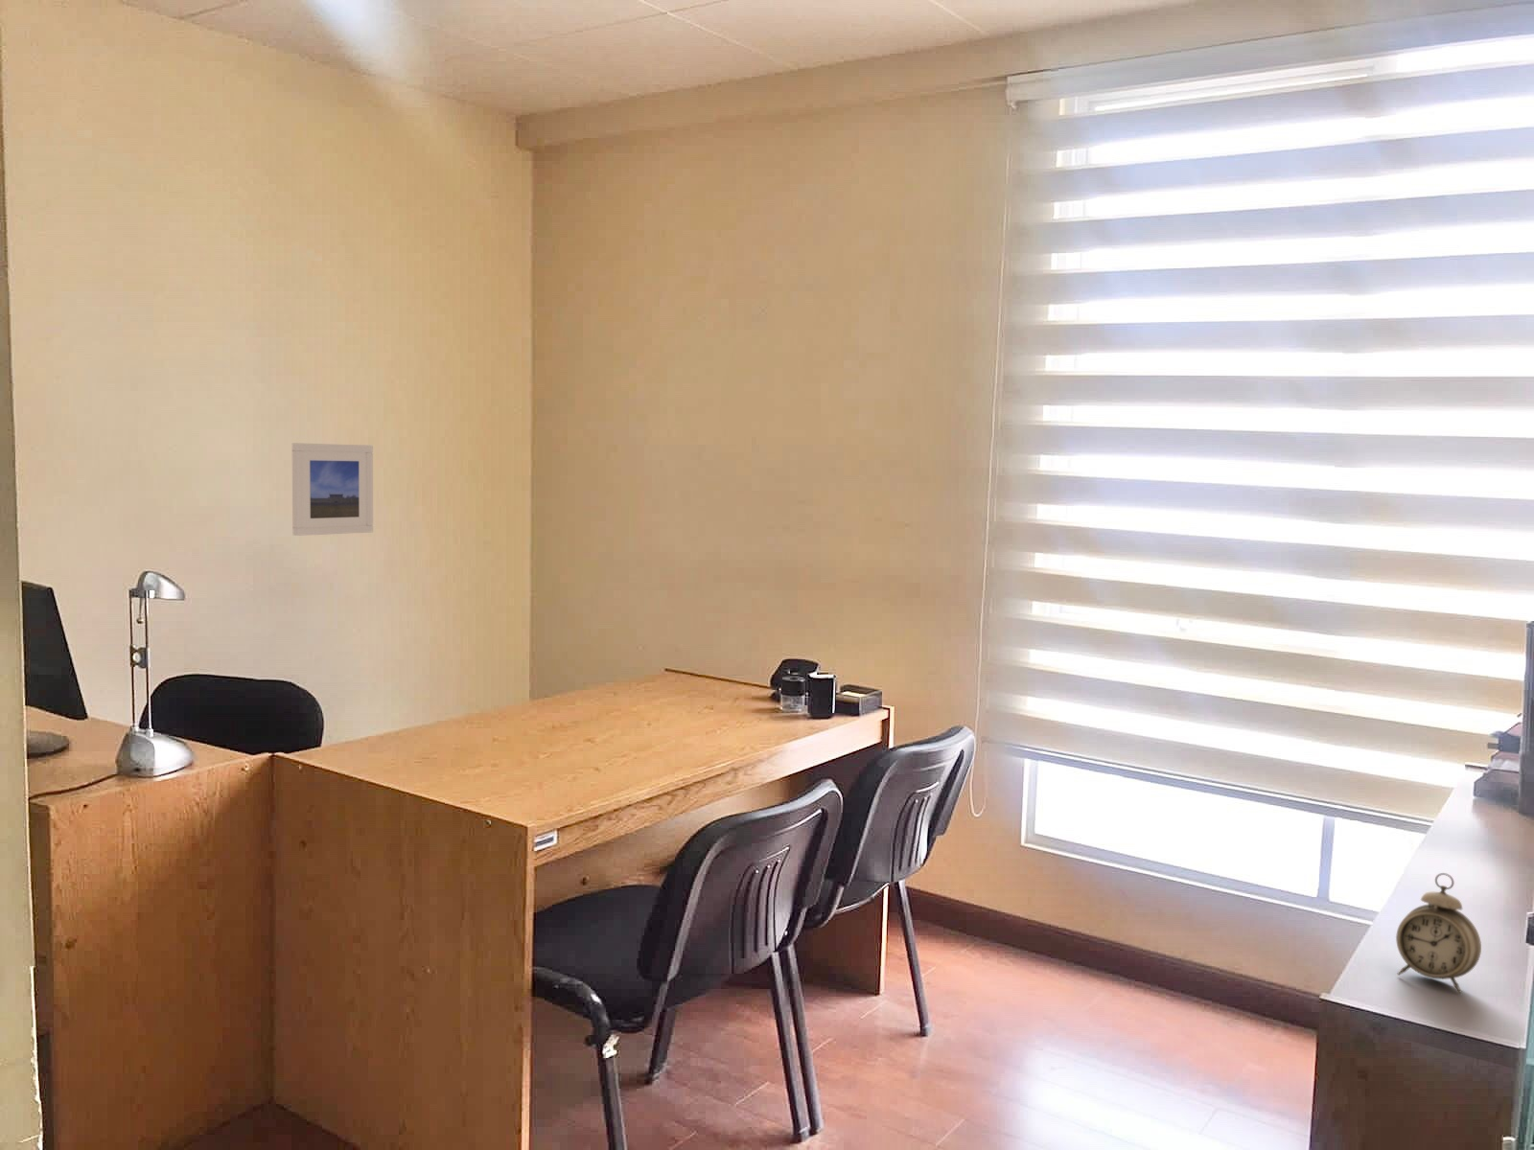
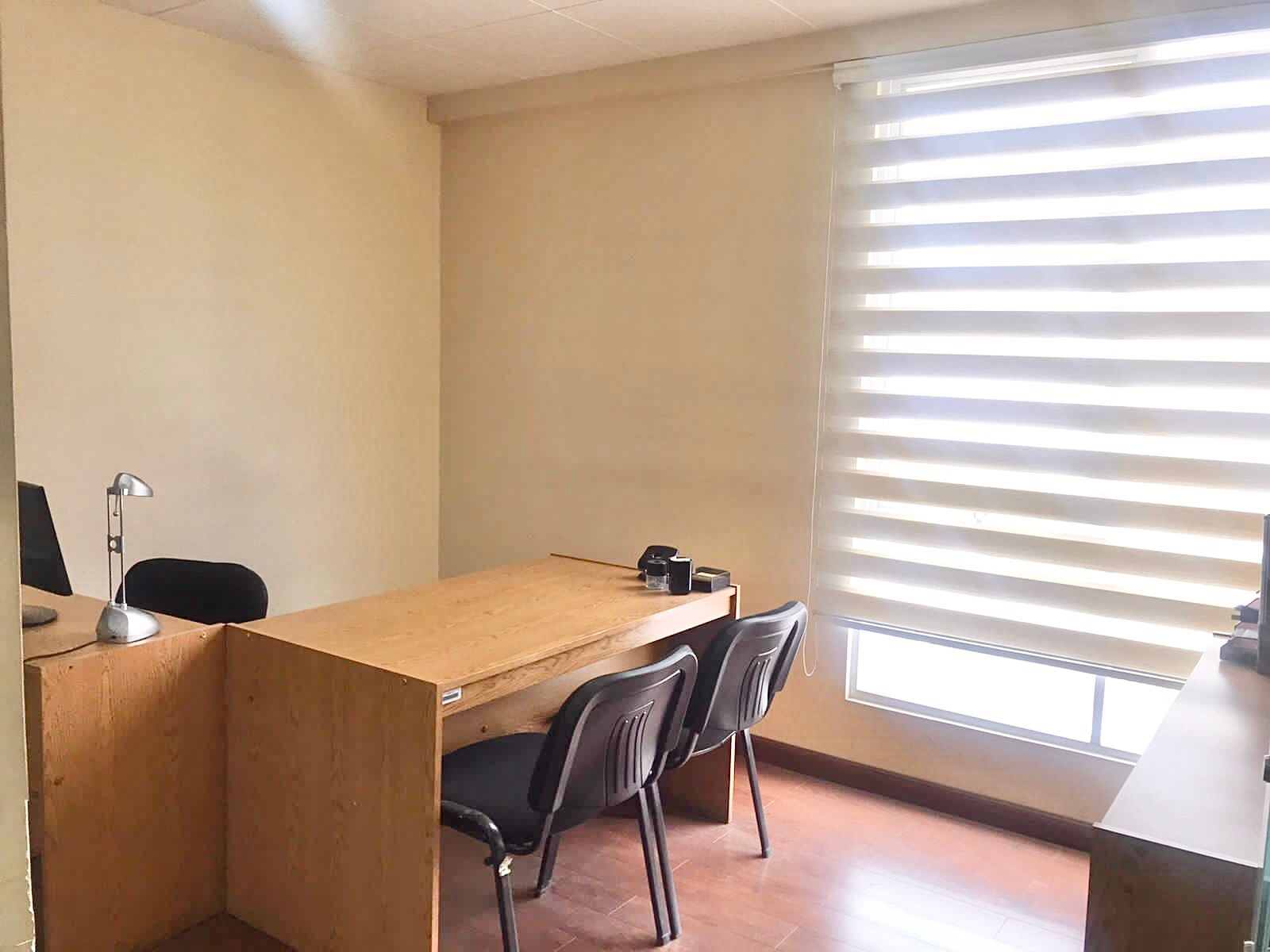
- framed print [291,442,374,536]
- alarm clock [1395,872,1482,994]
